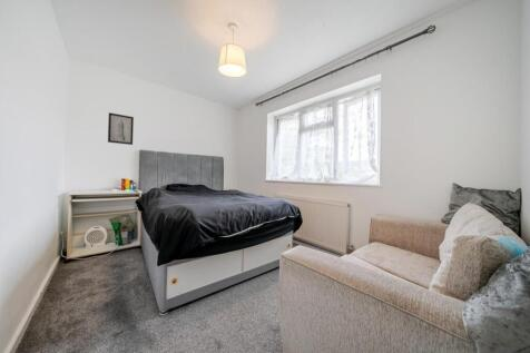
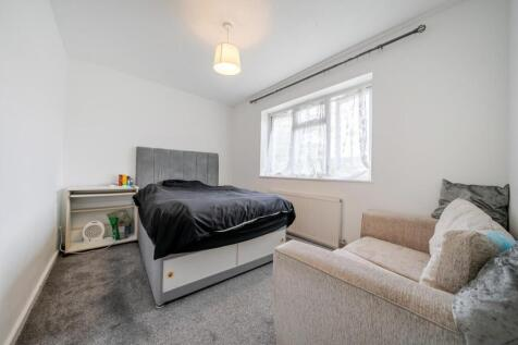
- wall art [107,111,135,146]
